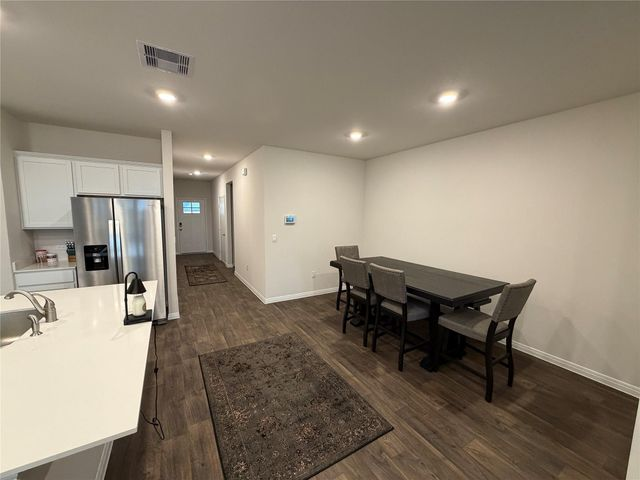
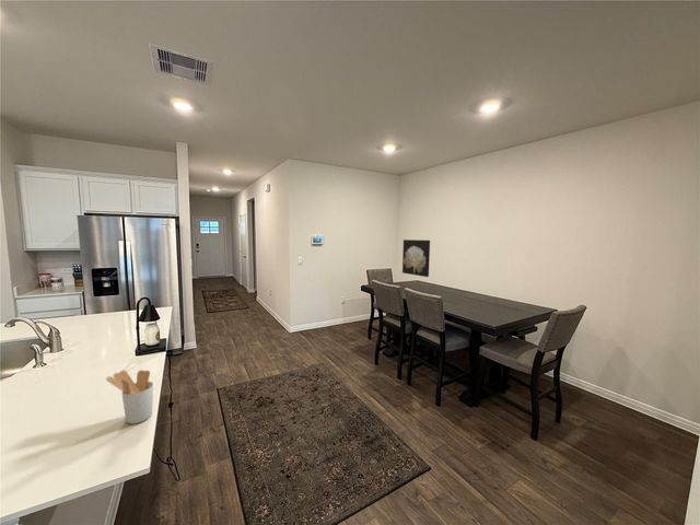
+ utensil holder [105,369,154,425]
+ wall art [401,238,431,278]
